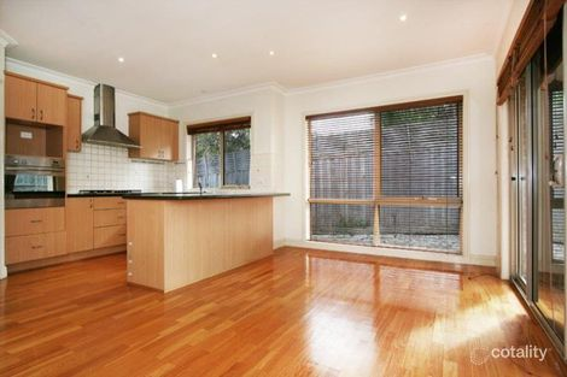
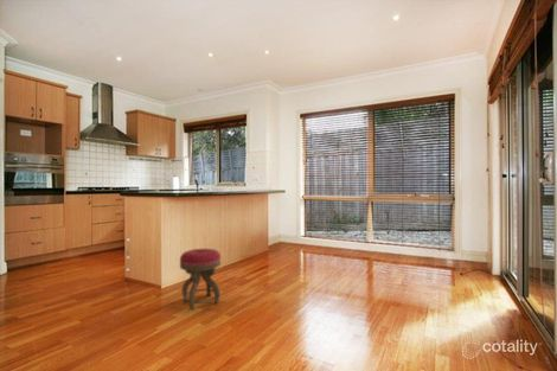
+ stool [179,248,222,311]
